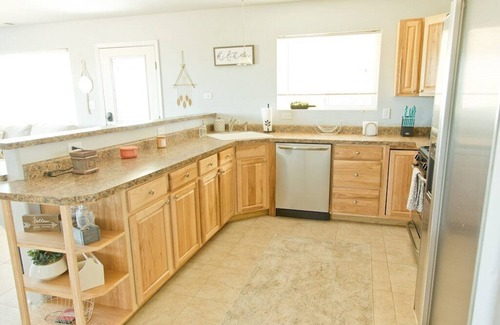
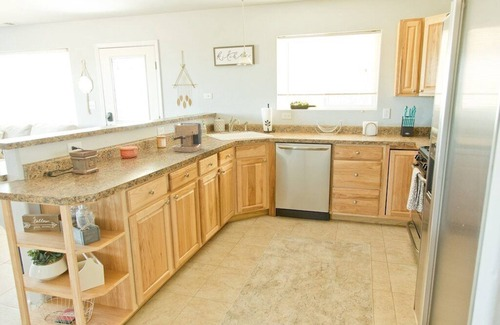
+ coffee maker [172,122,203,153]
